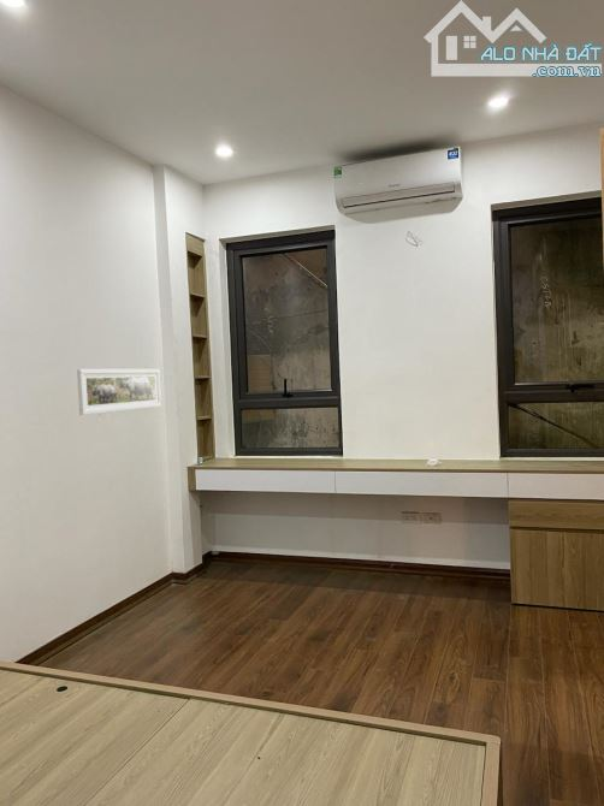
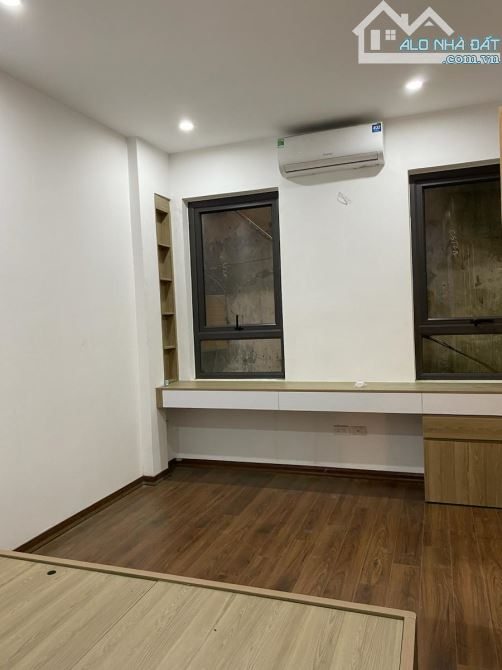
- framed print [76,368,162,416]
